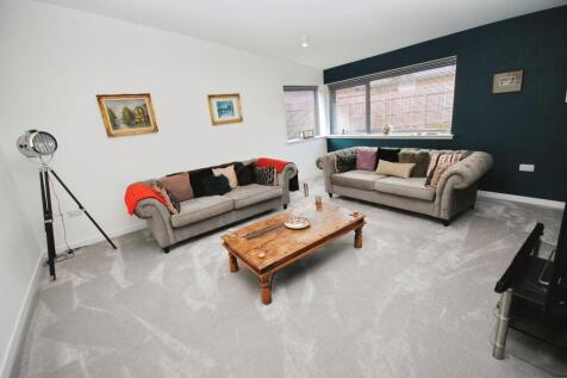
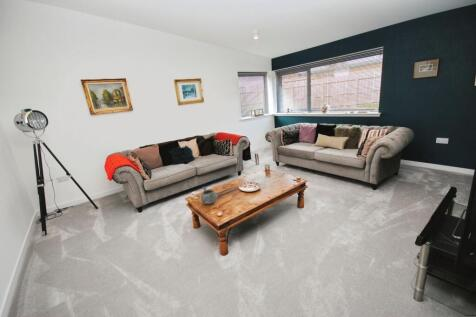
+ decorative bowl [200,186,219,205]
